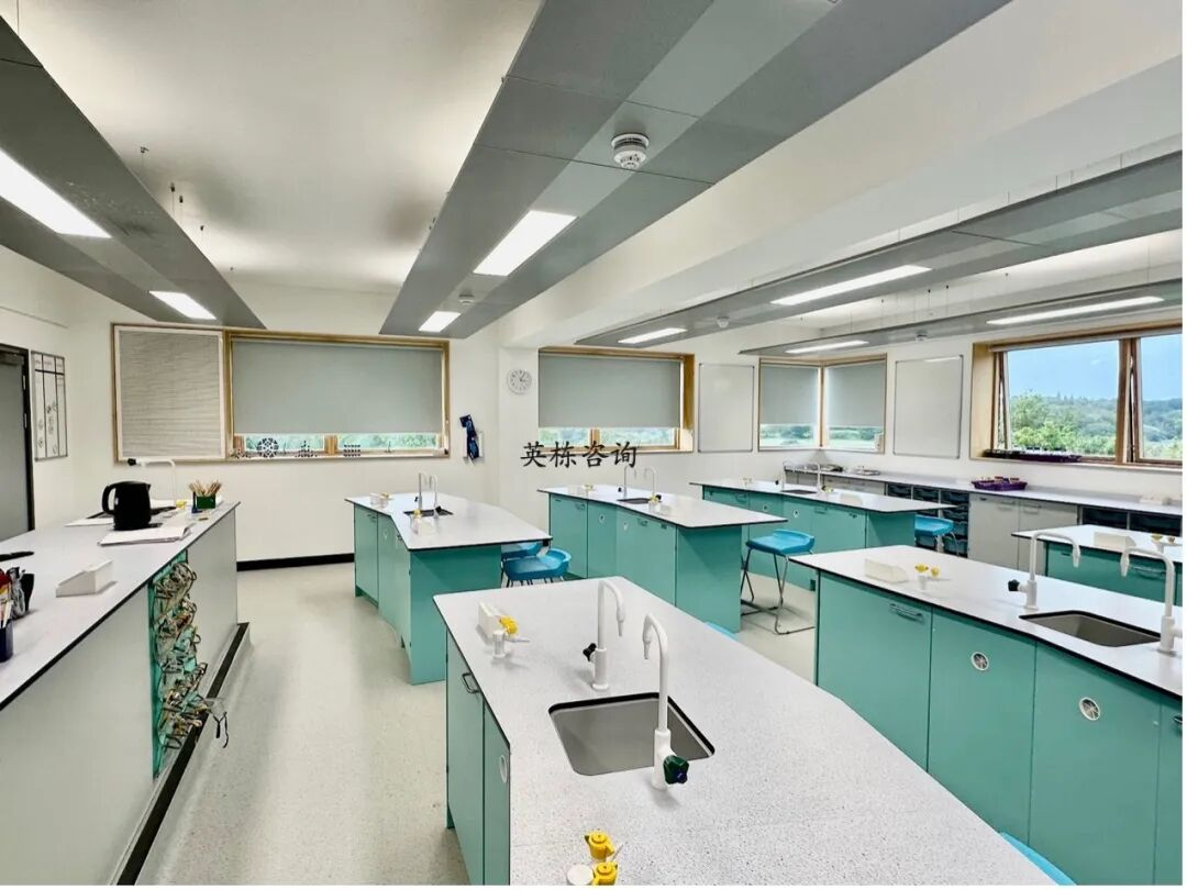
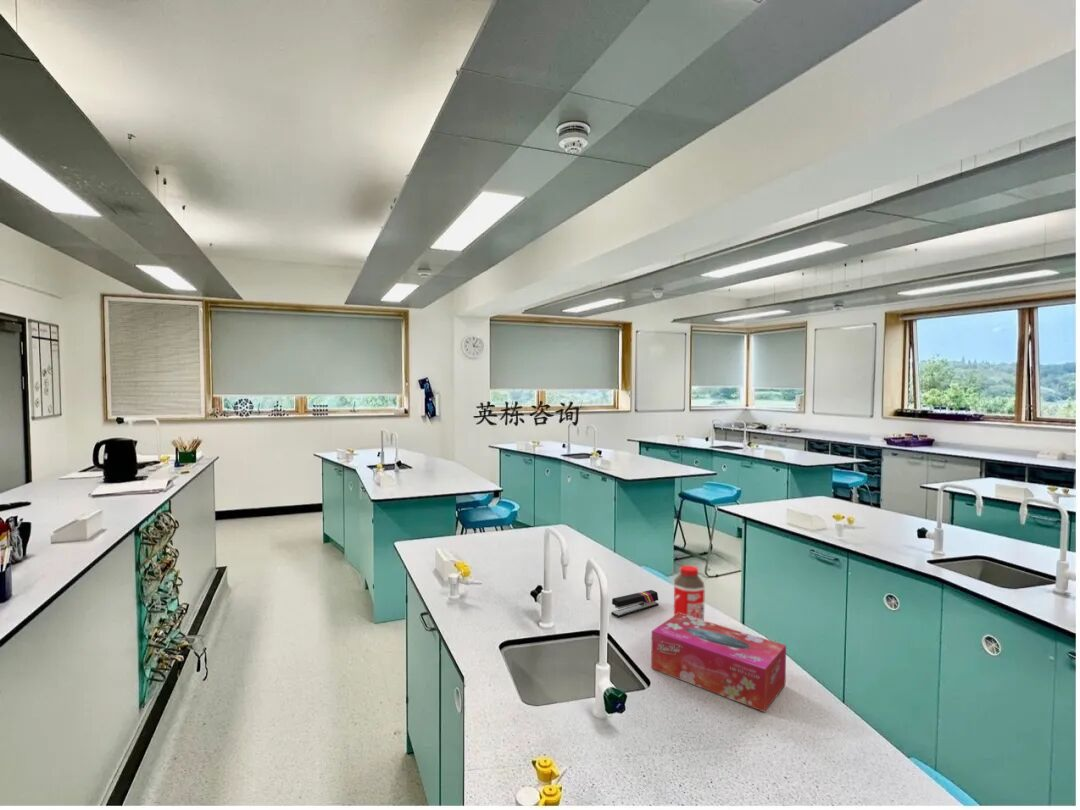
+ stapler [610,589,660,618]
+ bottle [673,564,706,621]
+ tissue box [650,613,787,713]
